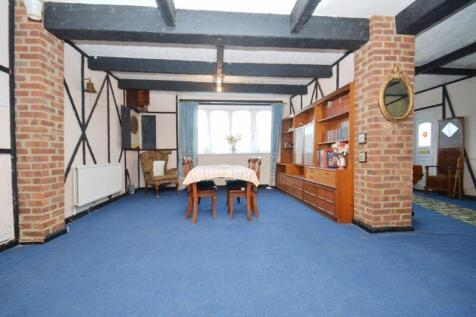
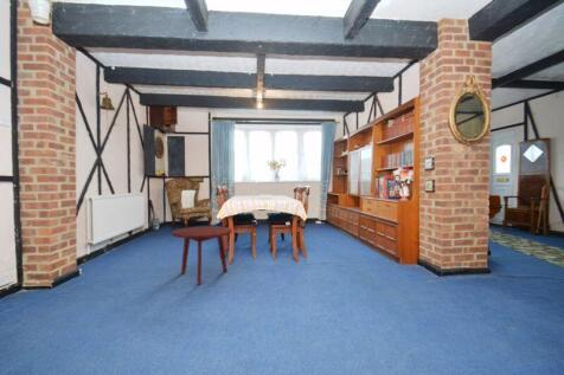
+ side table [171,225,233,286]
